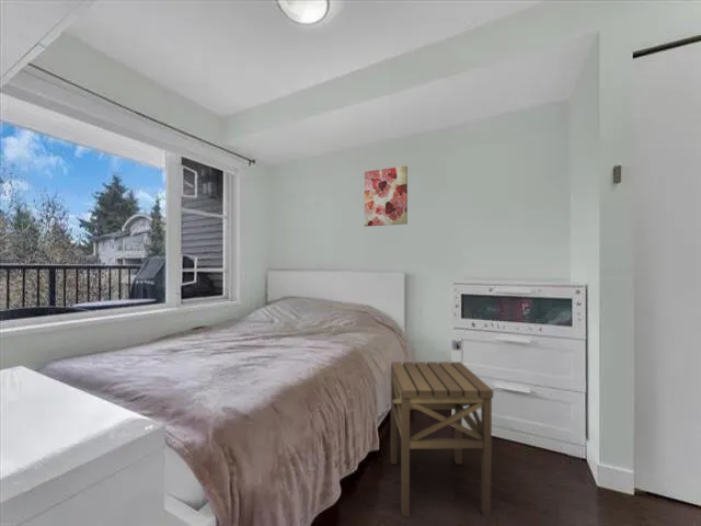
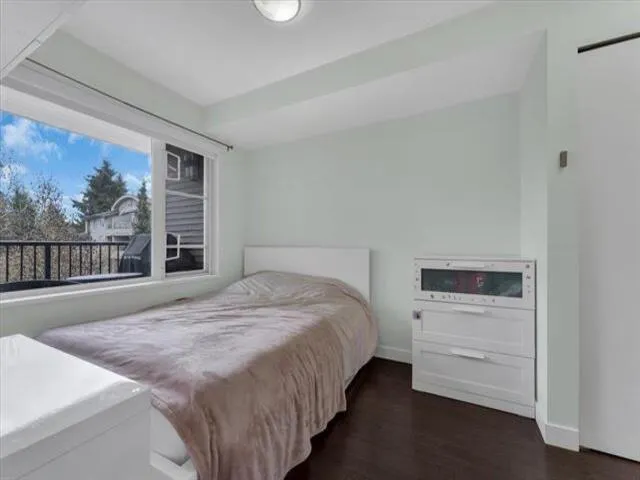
- wall art [364,164,409,227]
- side table [390,361,494,517]
